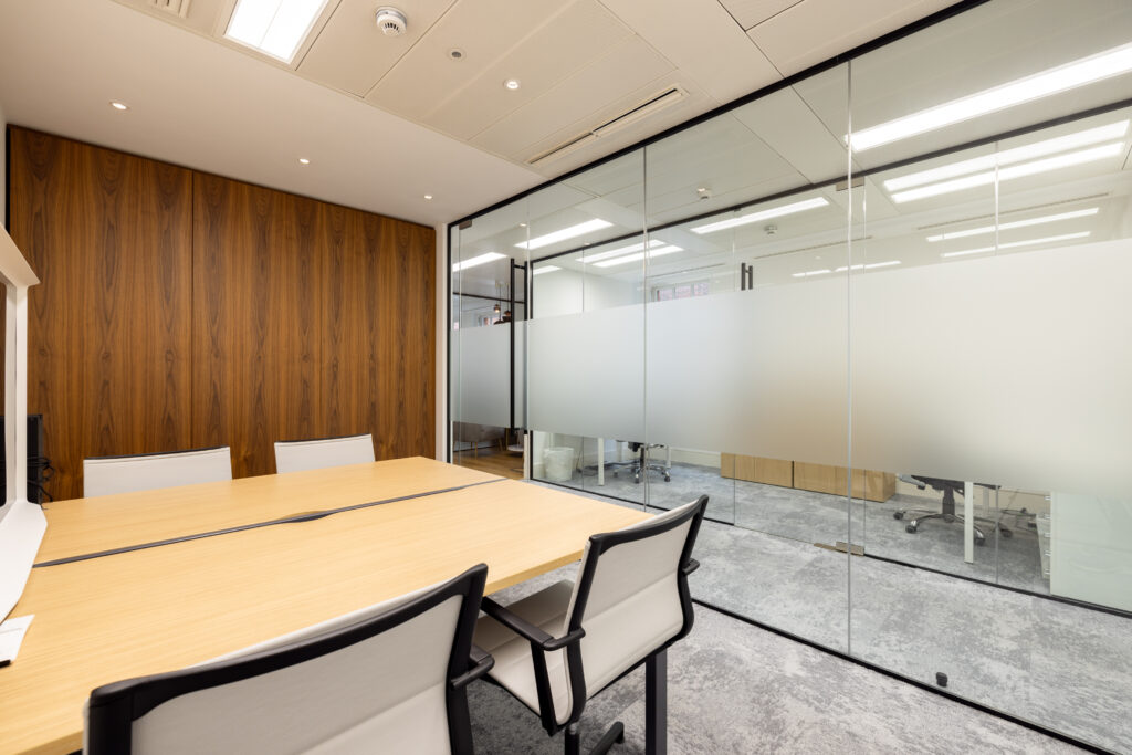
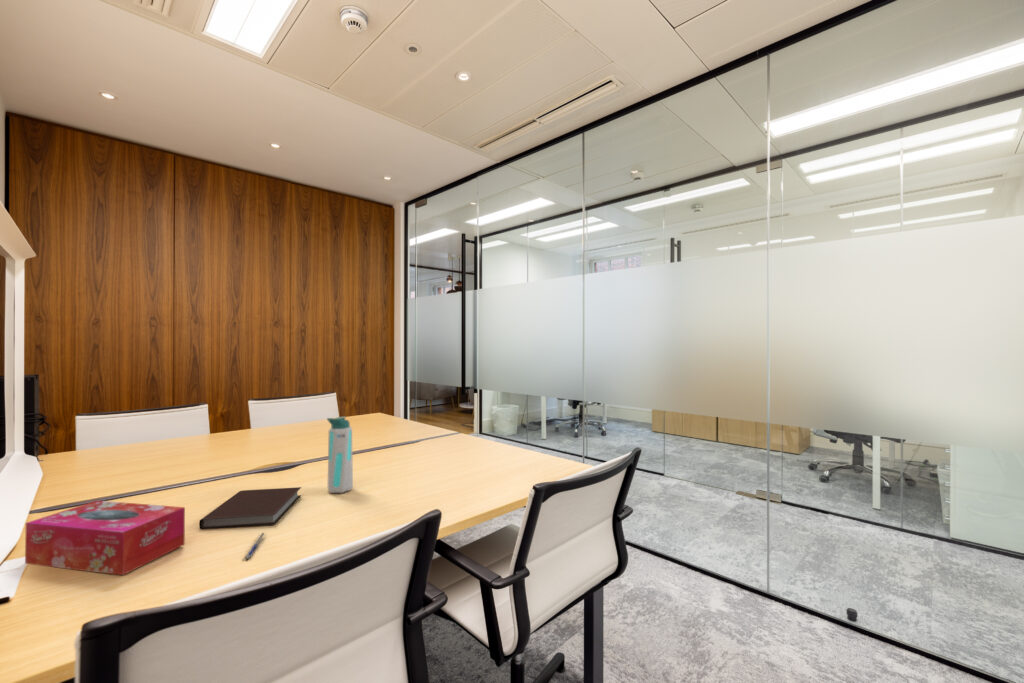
+ water bottle [326,416,354,494]
+ pen [242,532,267,561]
+ tissue box [24,500,186,576]
+ notebook [198,486,302,530]
